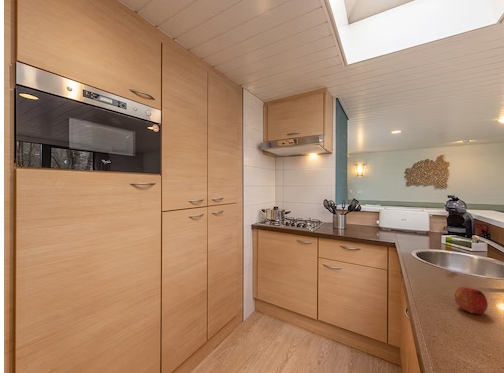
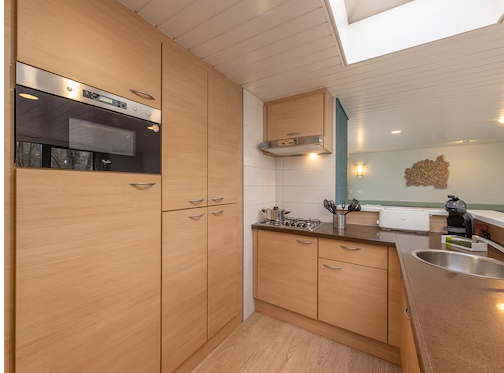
- fruit [454,285,489,315]
